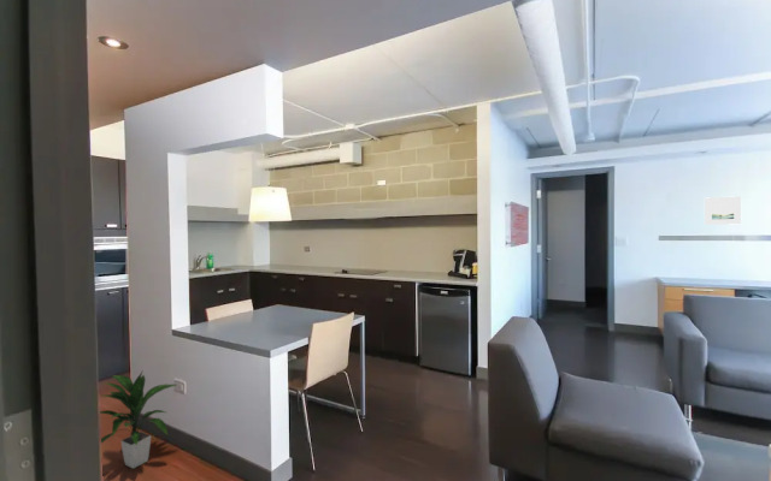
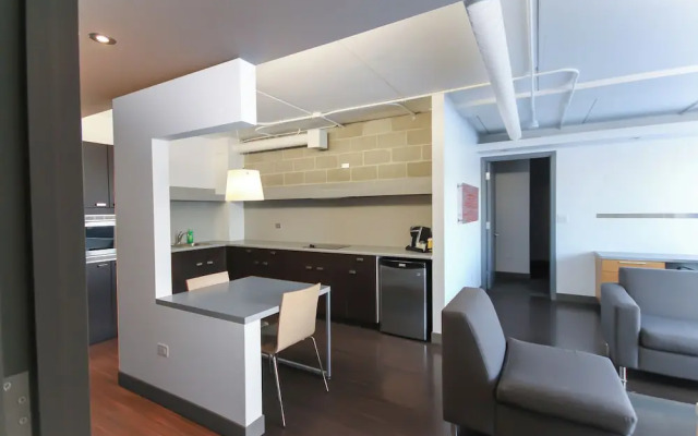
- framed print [704,195,742,226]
- indoor plant [99,370,177,470]
